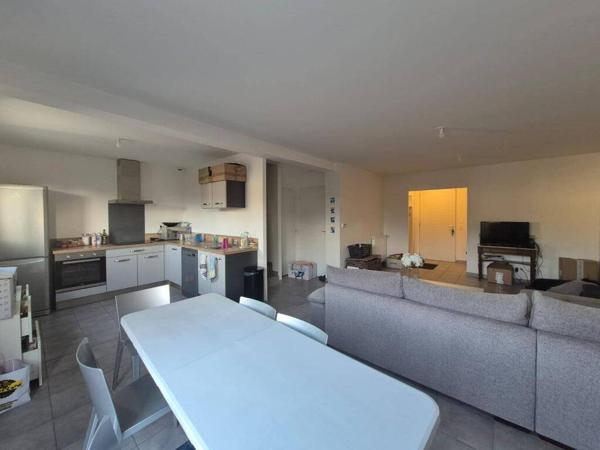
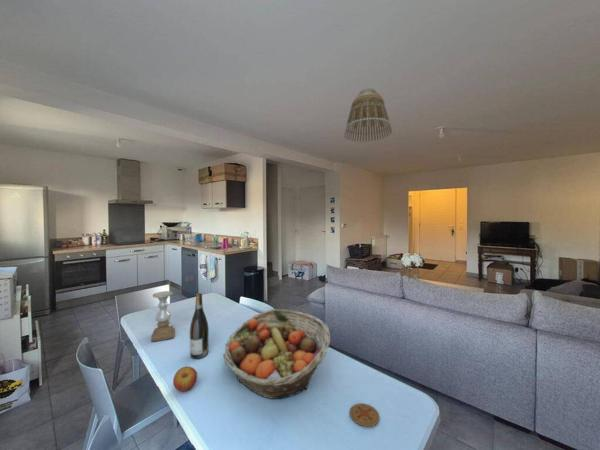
+ apple [172,365,198,392]
+ candle holder [150,290,176,343]
+ lamp shade [343,87,393,143]
+ wine bottle [189,292,210,360]
+ coaster [349,402,381,428]
+ fruit basket [223,308,331,400]
